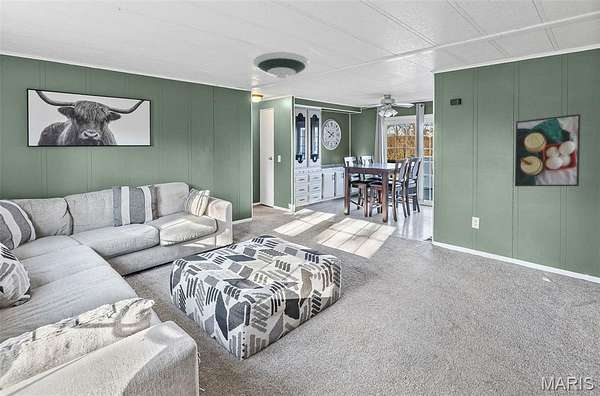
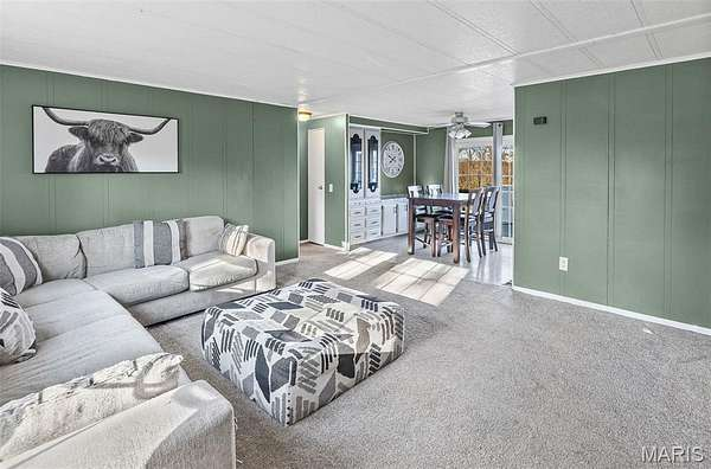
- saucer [252,51,310,79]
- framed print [514,113,582,187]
